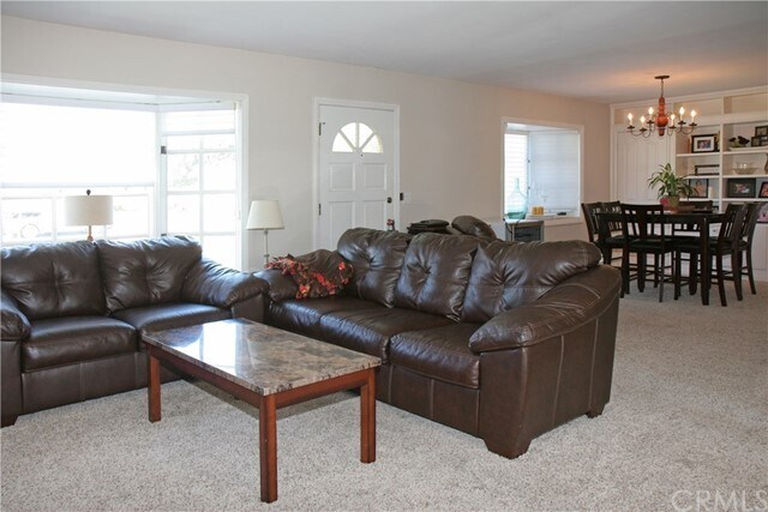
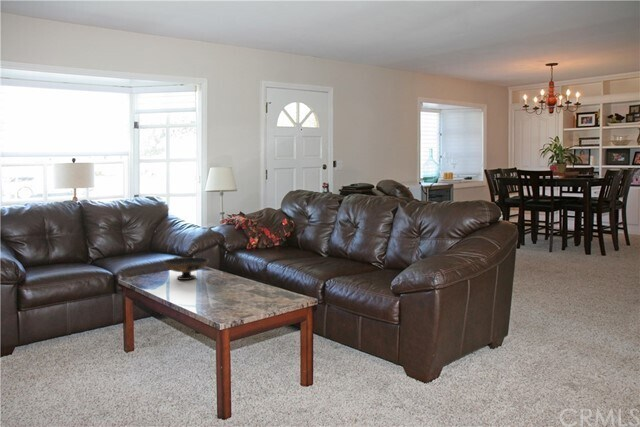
+ decorative bowl [162,256,210,281]
